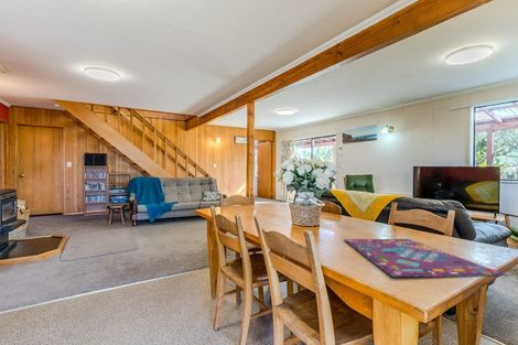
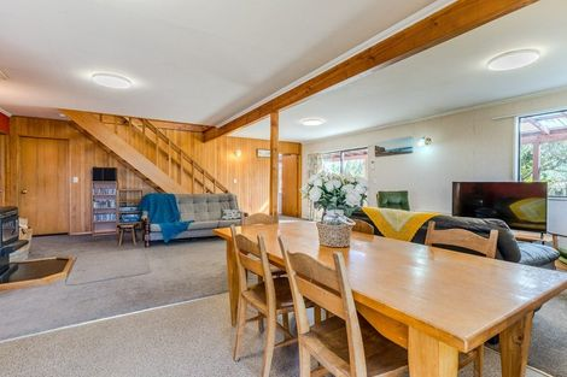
- gameboard [343,238,509,278]
